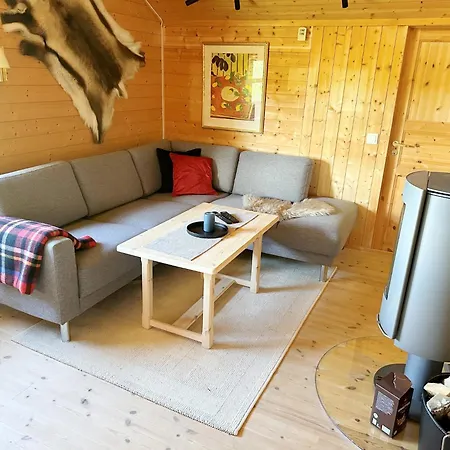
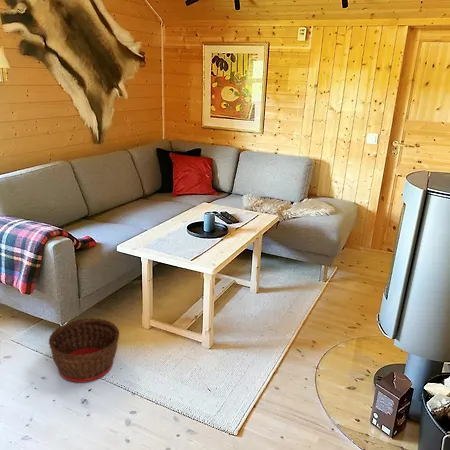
+ basket [48,317,120,384]
